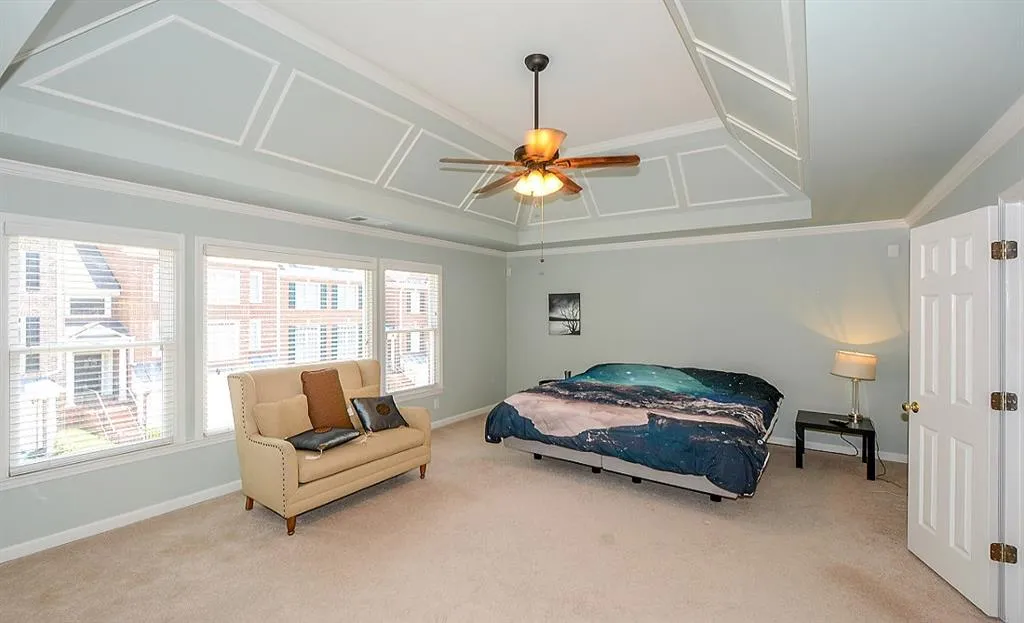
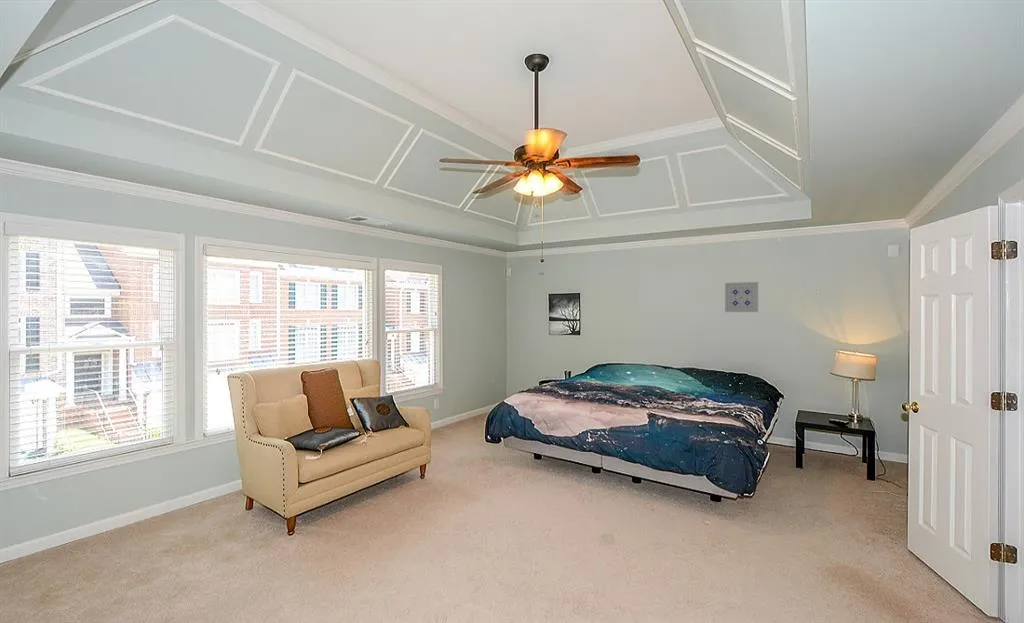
+ wall art [724,281,759,313]
